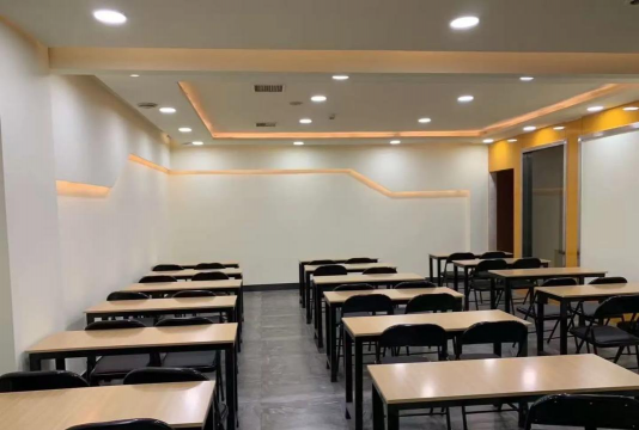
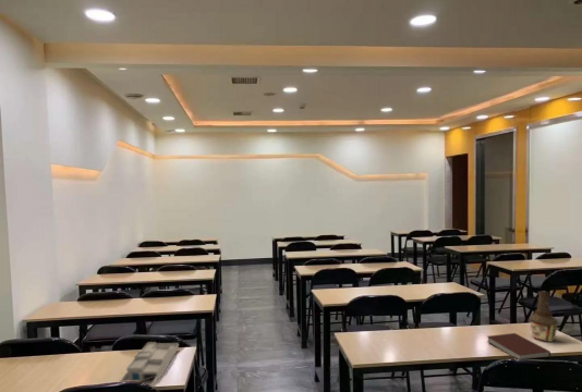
+ desk organizer [119,341,180,389]
+ notebook [486,332,551,360]
+ bottle [529,290,559,343]
